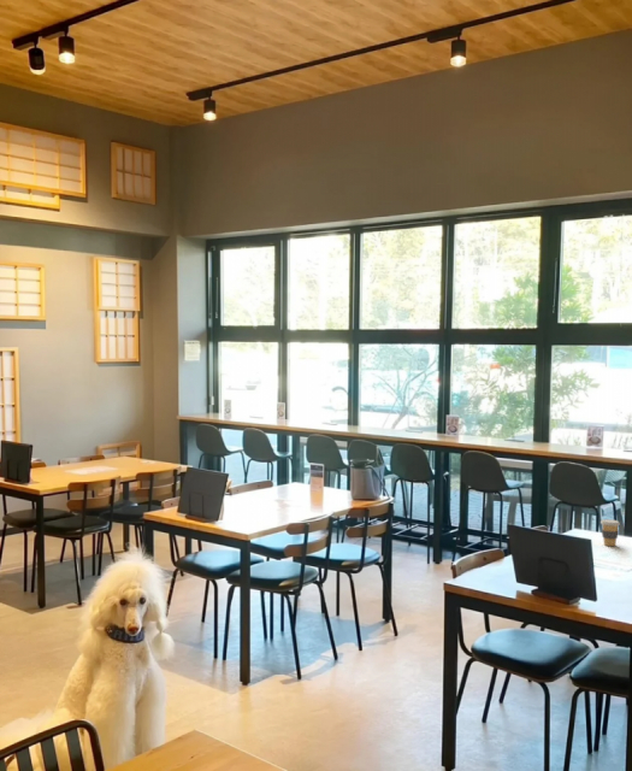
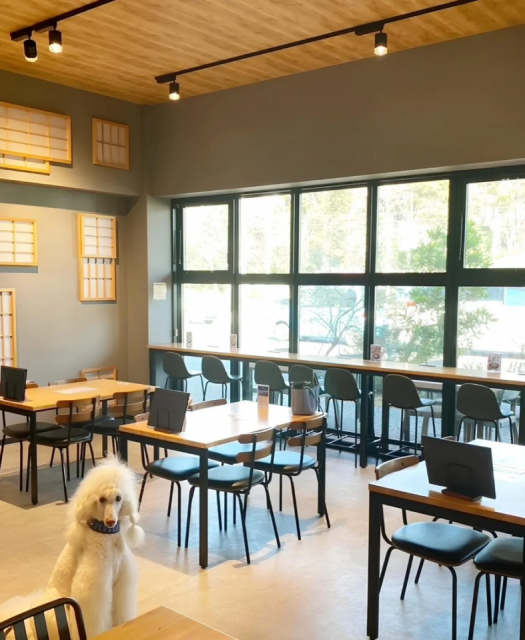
- coffee cup [599,518,621,547]
